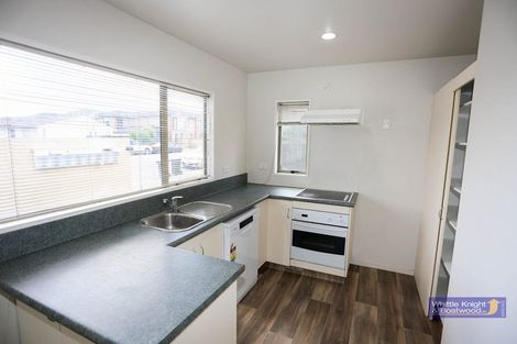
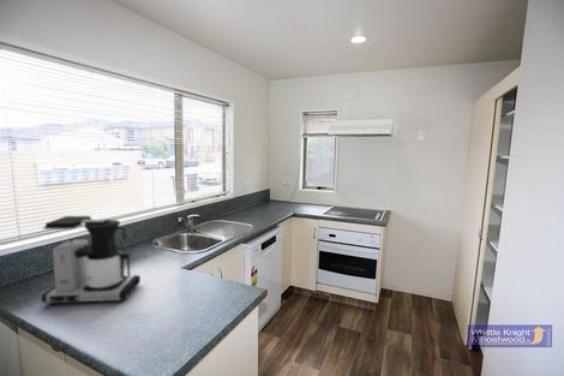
+ coffee maker [41,215,142,305]
